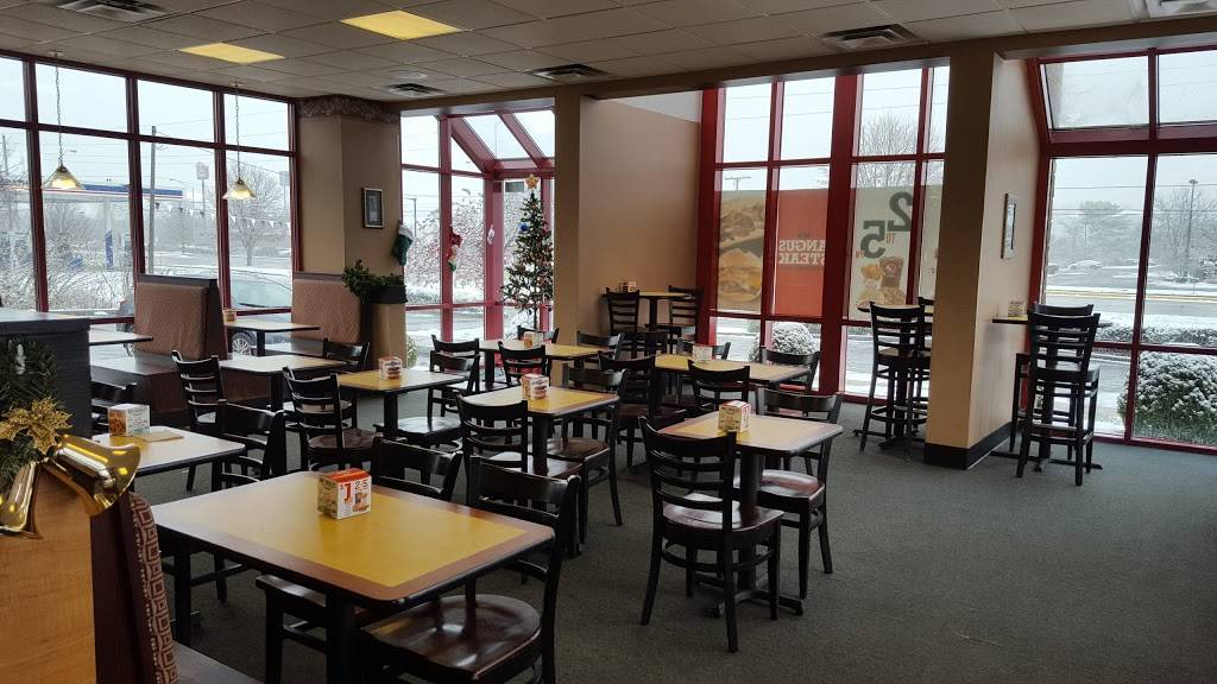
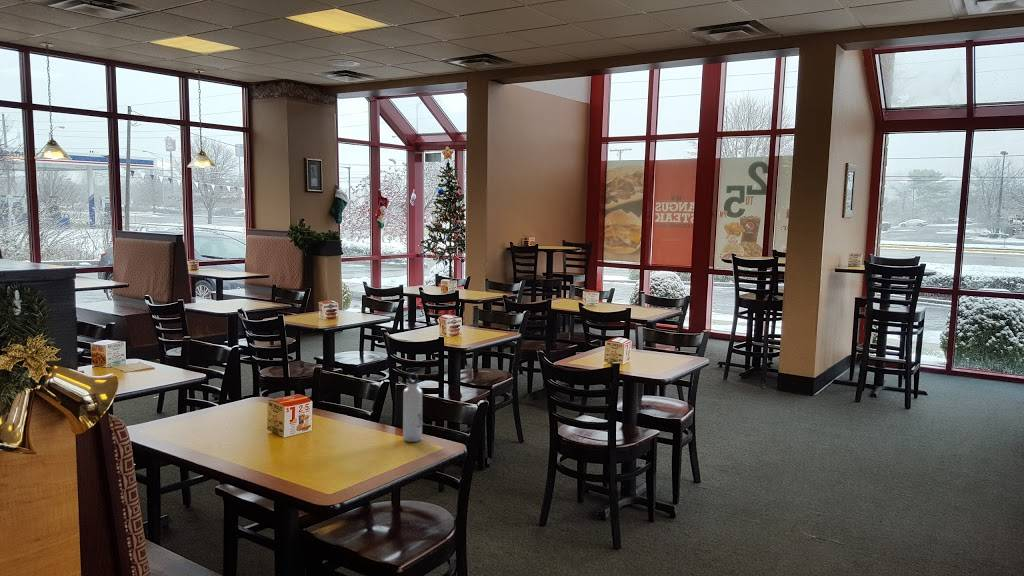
+ water bottle [402,372,423,443]
